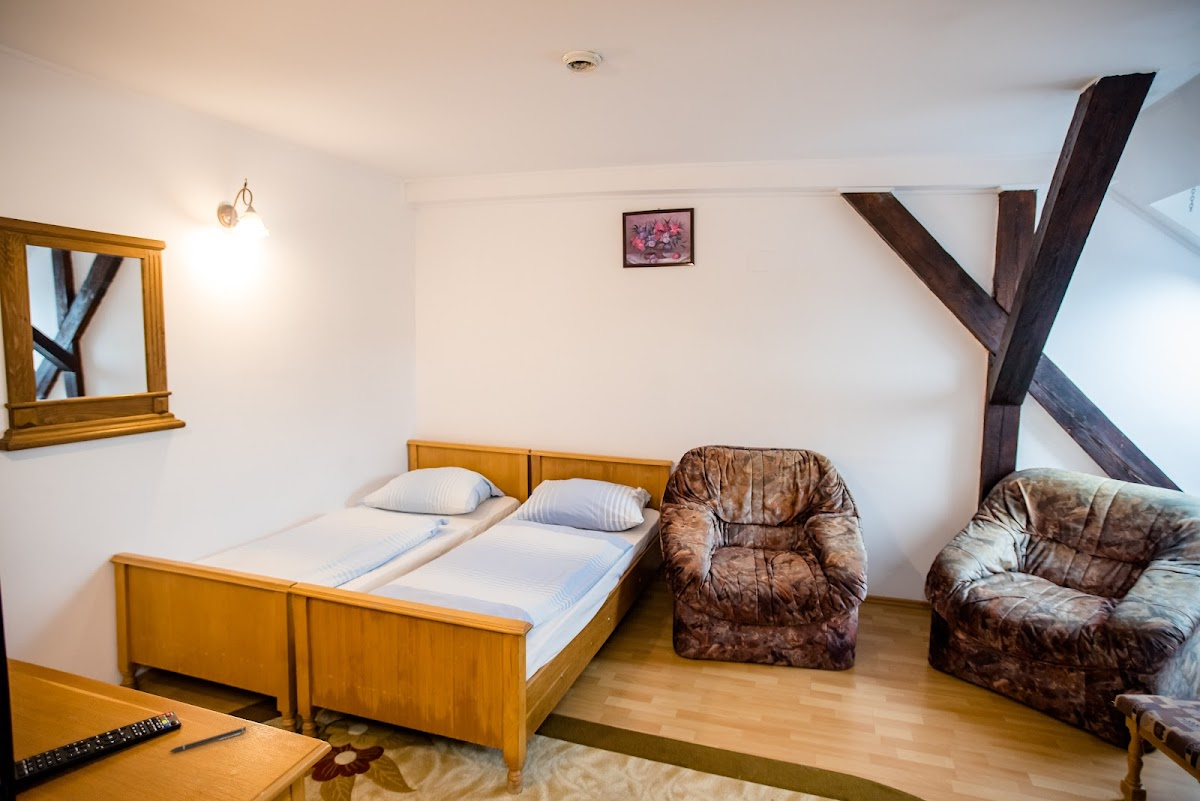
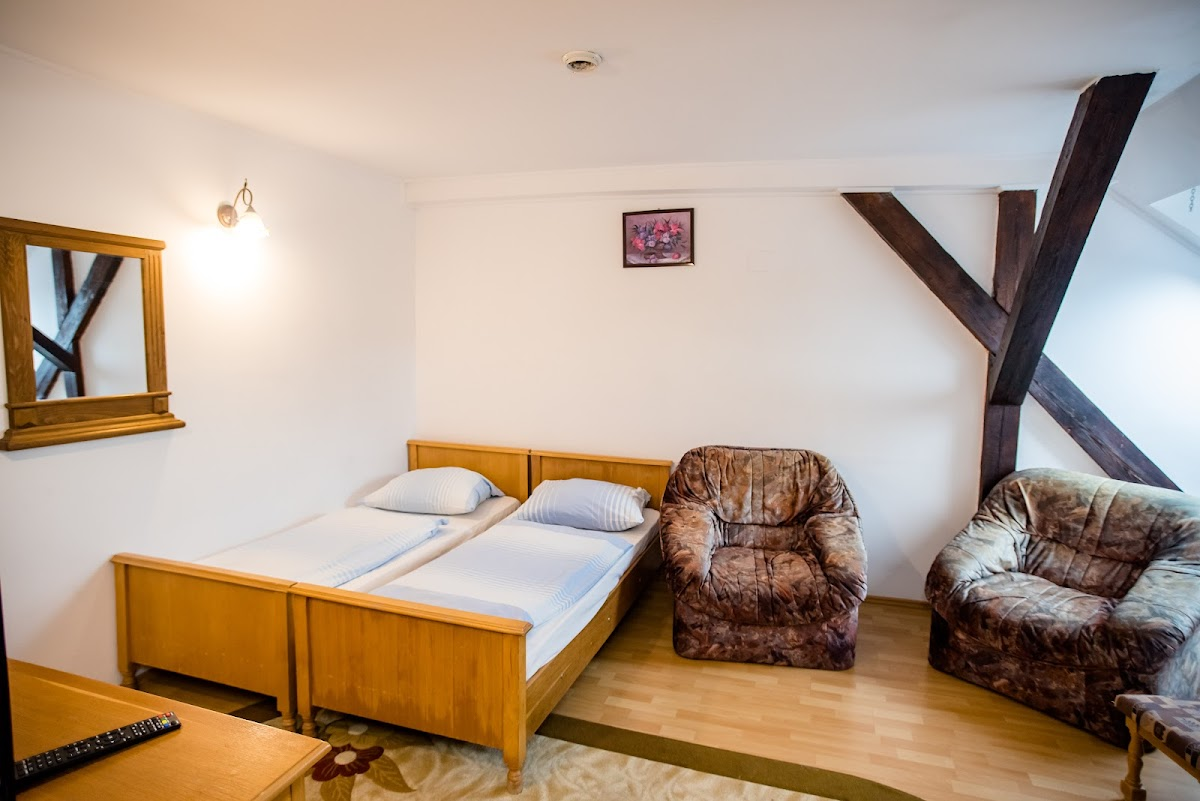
- pen [168,726,247,753]
